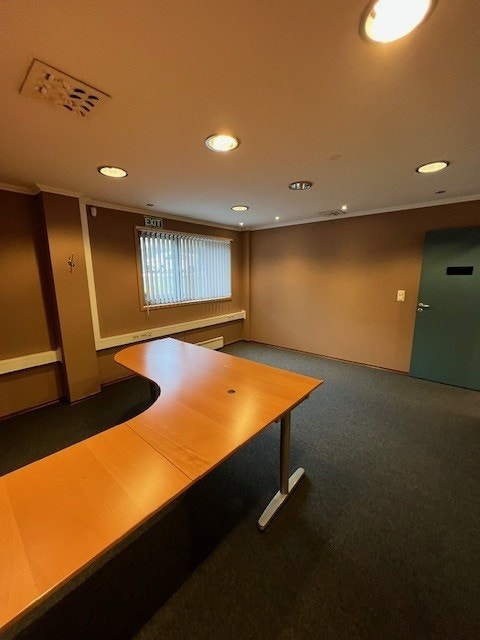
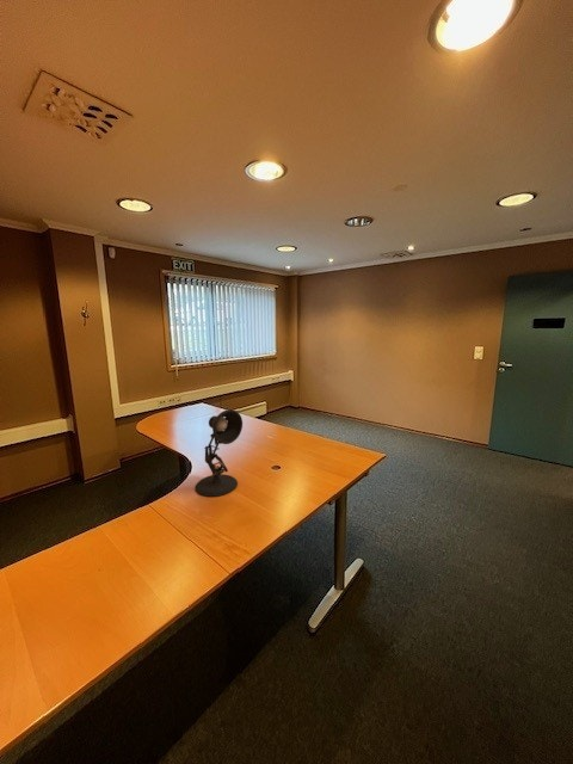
+ desk lamp [195,408,244,497]
